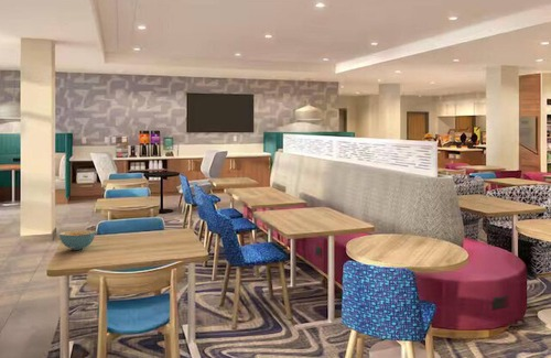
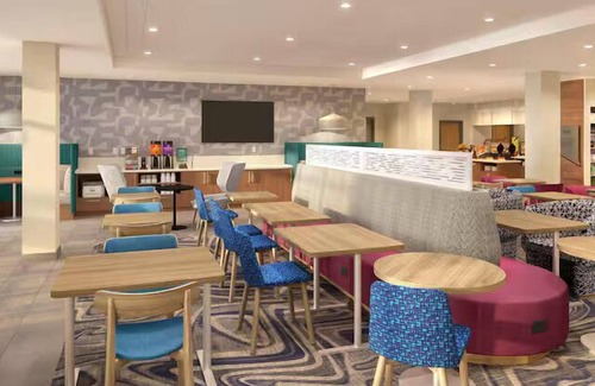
- cereal bowl [58,229,96,251]
